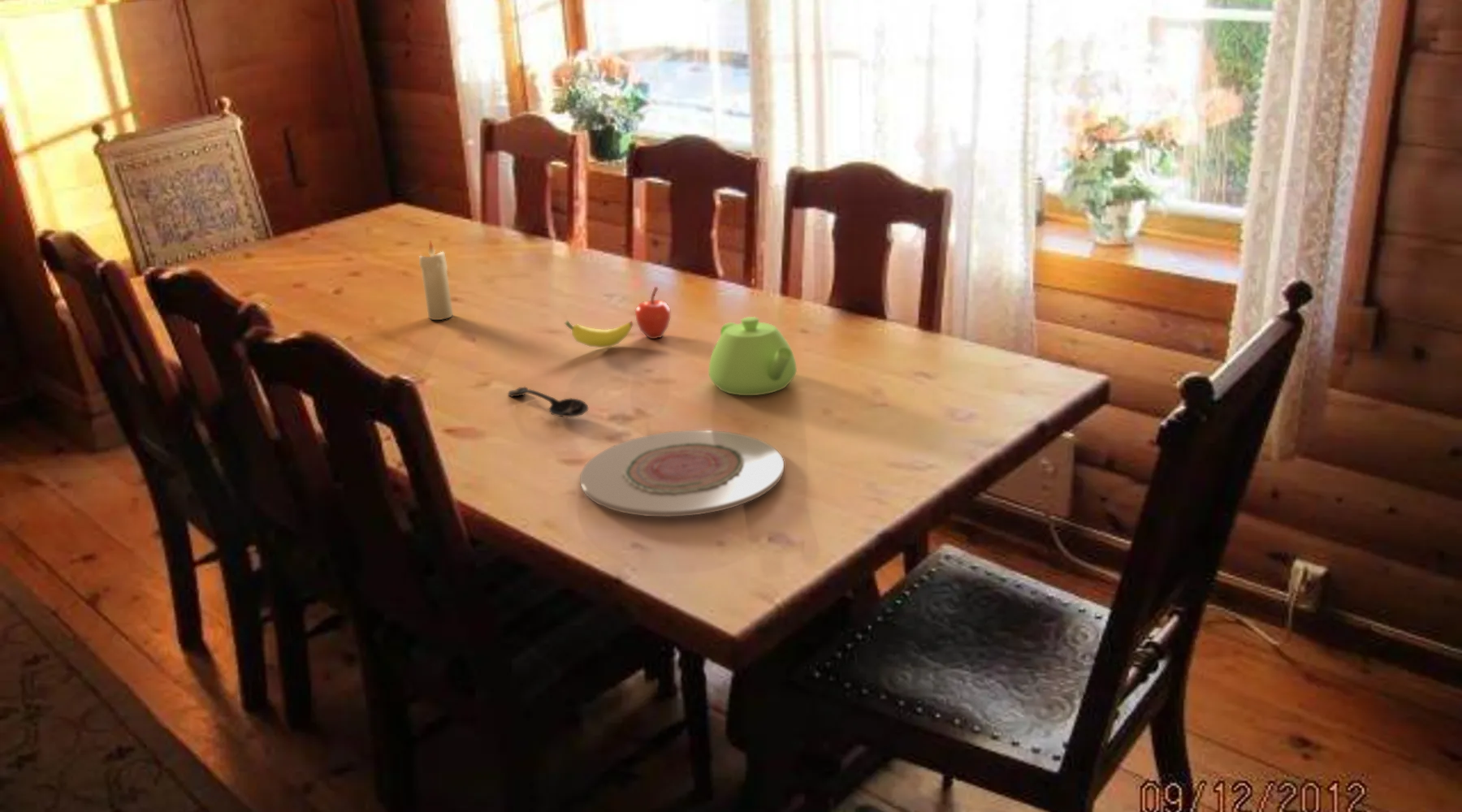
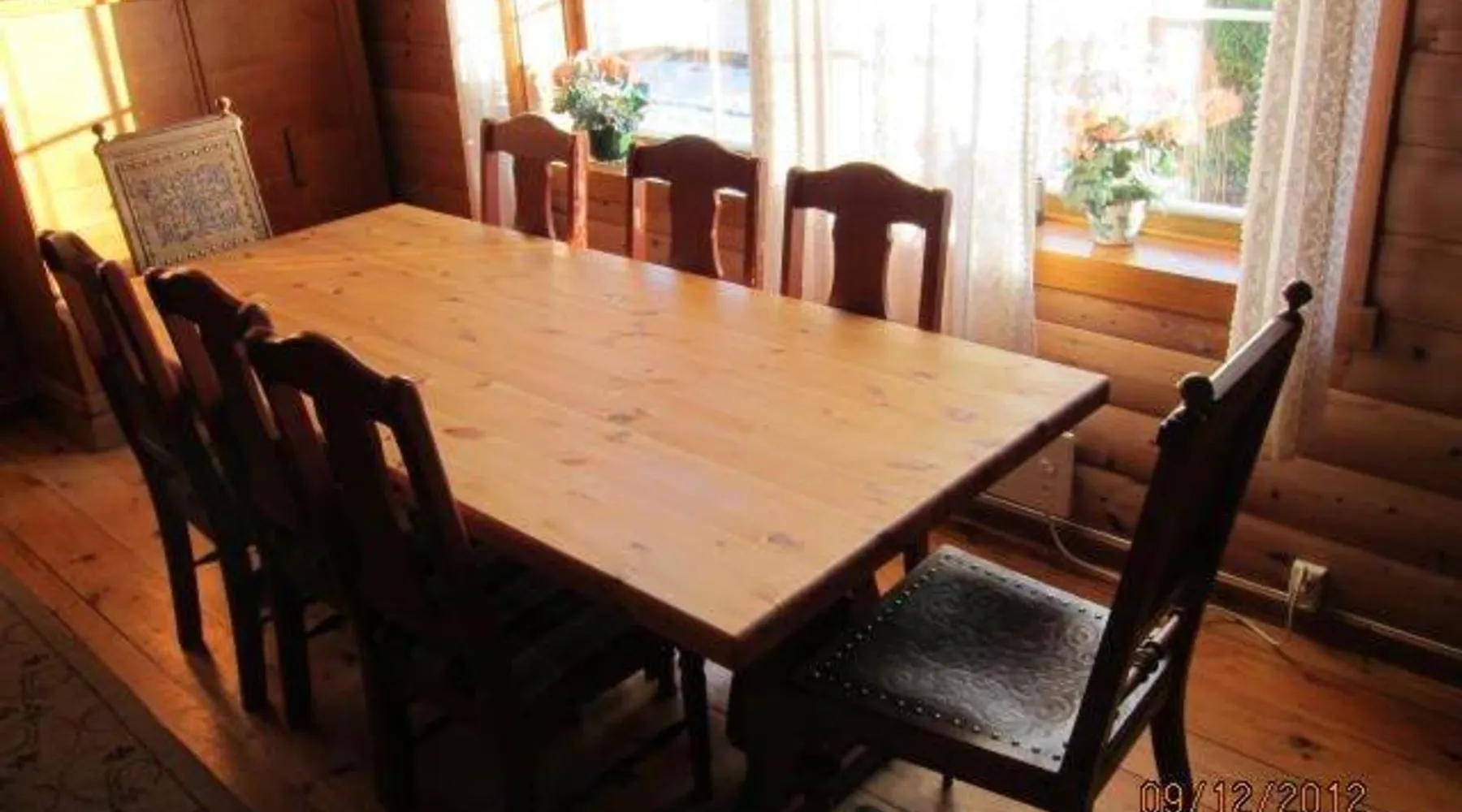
- candle [418,239,454,321]
- fruit [564,286,671,348]
- plate [579,430,785,517]
- teapot [708,316,798,396]
- spoon [507,386,590,418]
